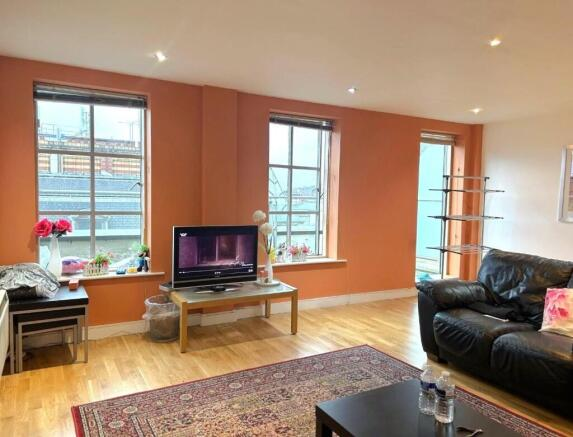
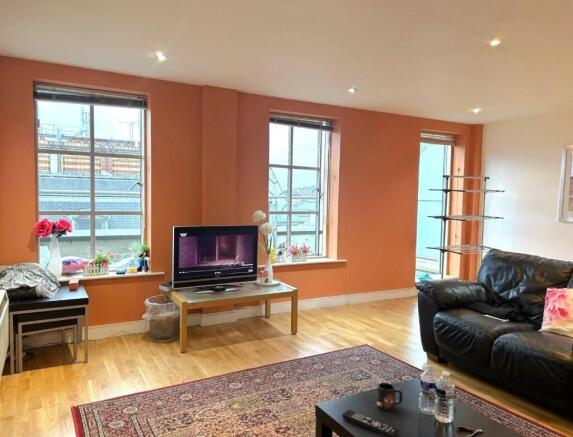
+ mug [376,382,404,411]
+ remote control [341,409,400,437]
